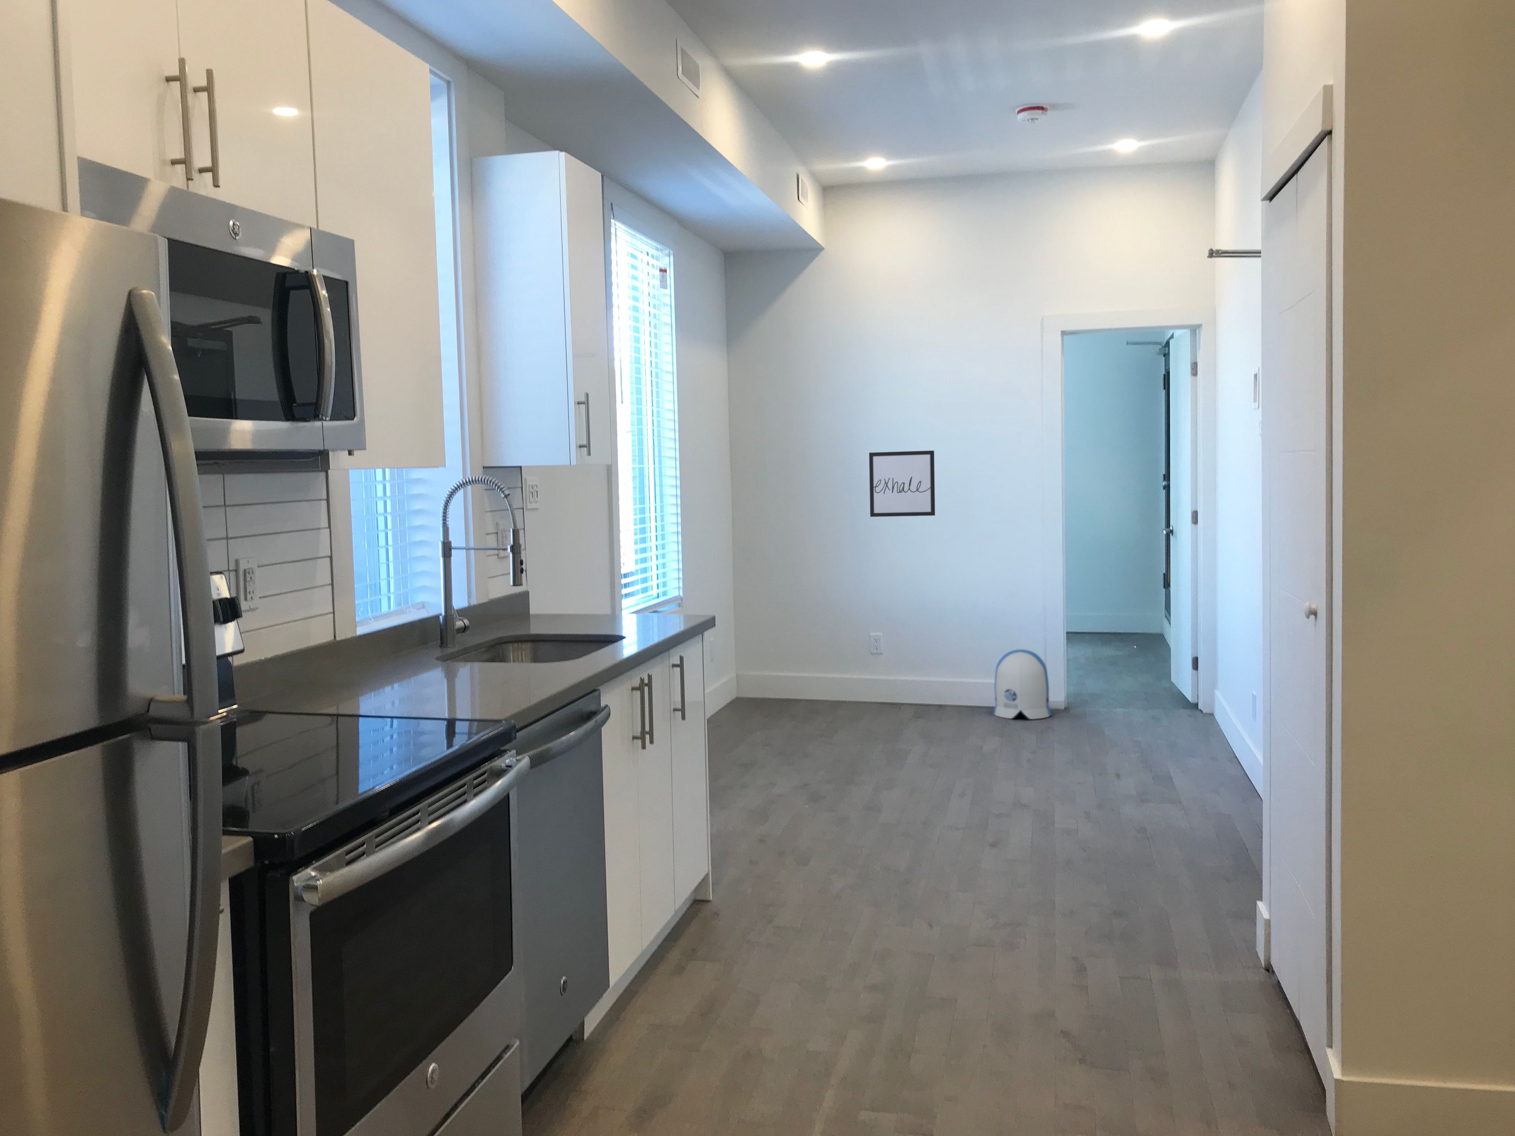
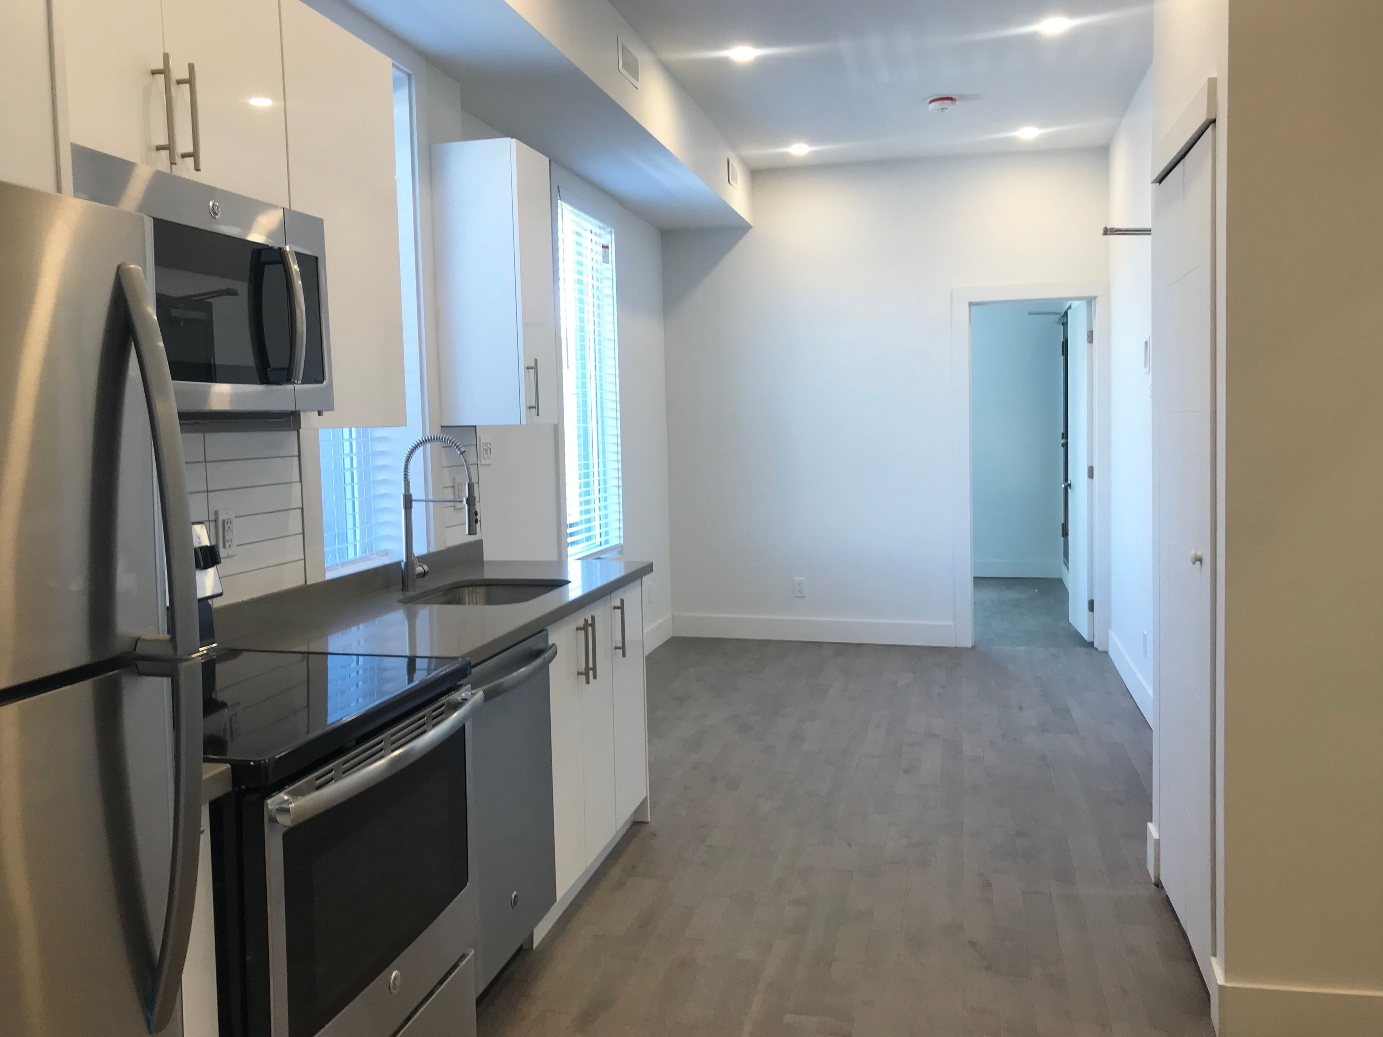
- wall art [868,450,935,518]
- sun visor [993,649,1052,720]
